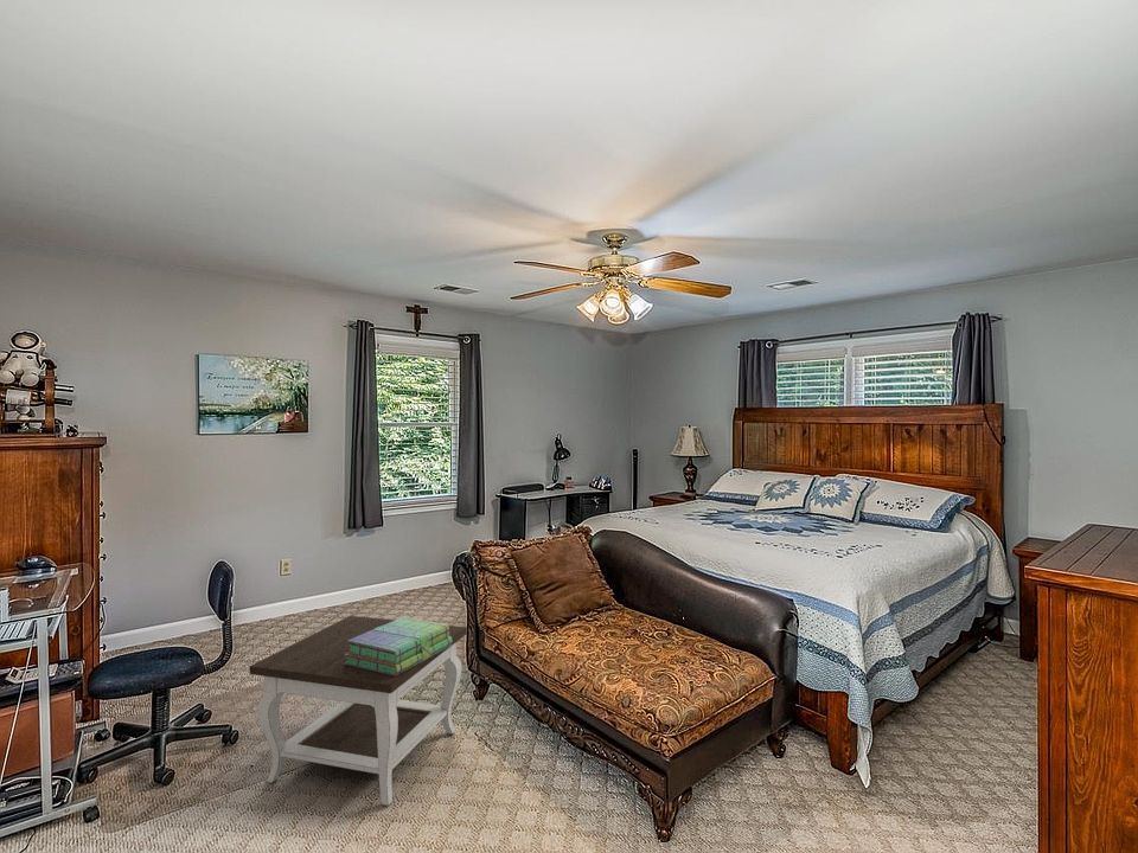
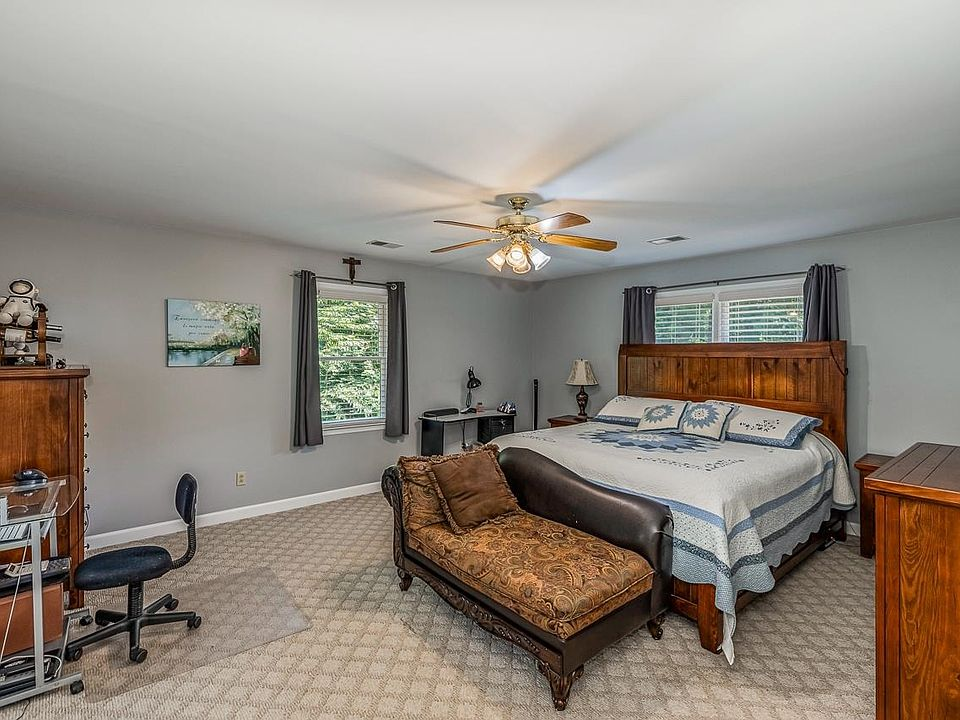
- stack of books [344,616,453,676]
- side table [248,615,468,807]
